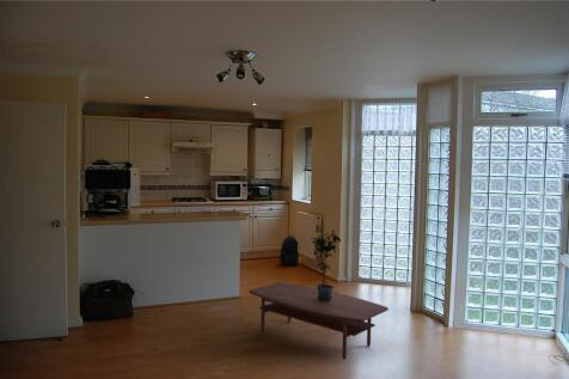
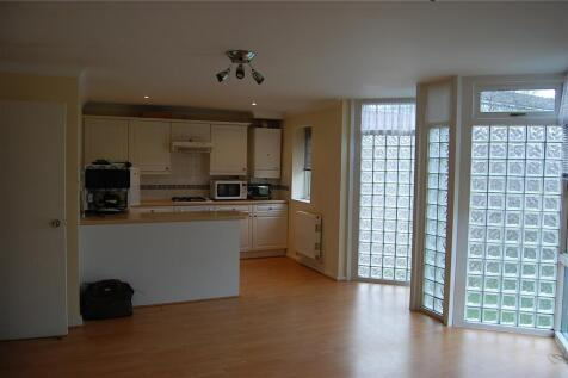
- potted plant [310,230,342,300]
- coffee table [247,281,390,361]
- backpack [279,234,300,267]
